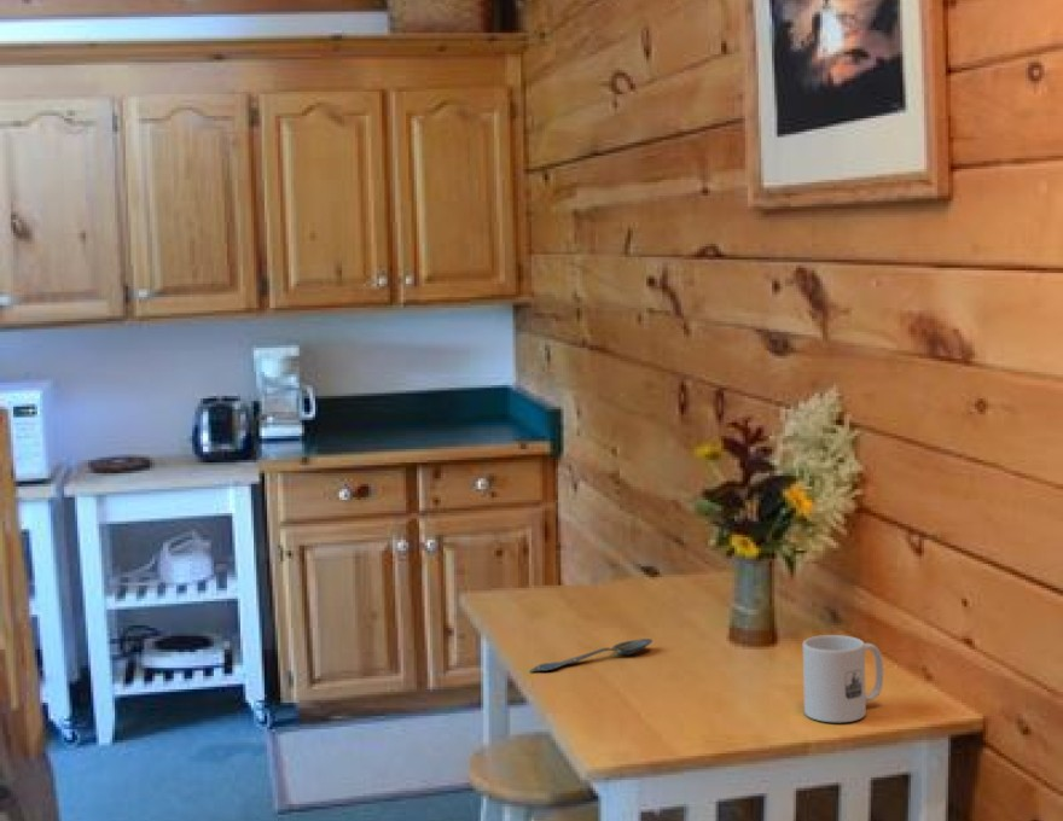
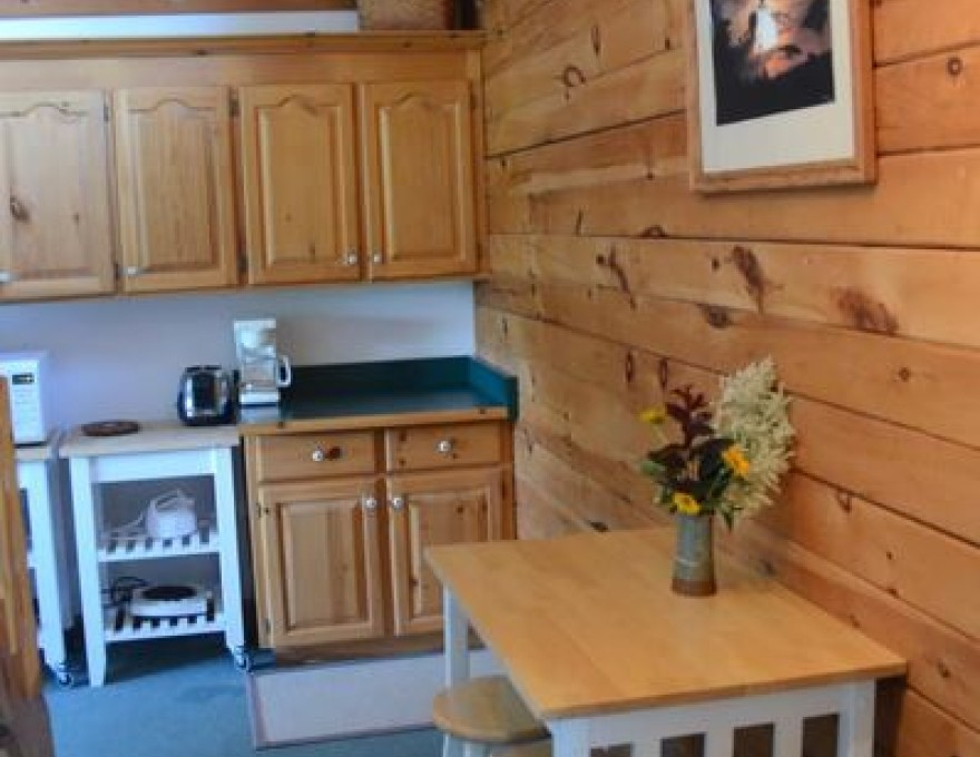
- spoon [528,637,654,674]
- mug [802,634,884,723]
